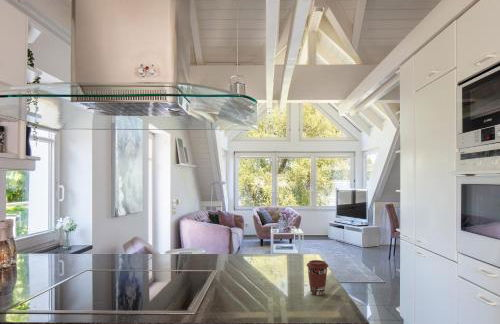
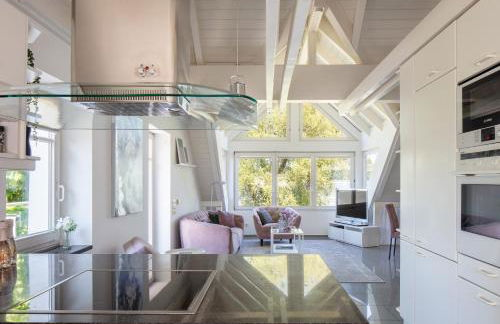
- coffee cup [306,259,329,296]
